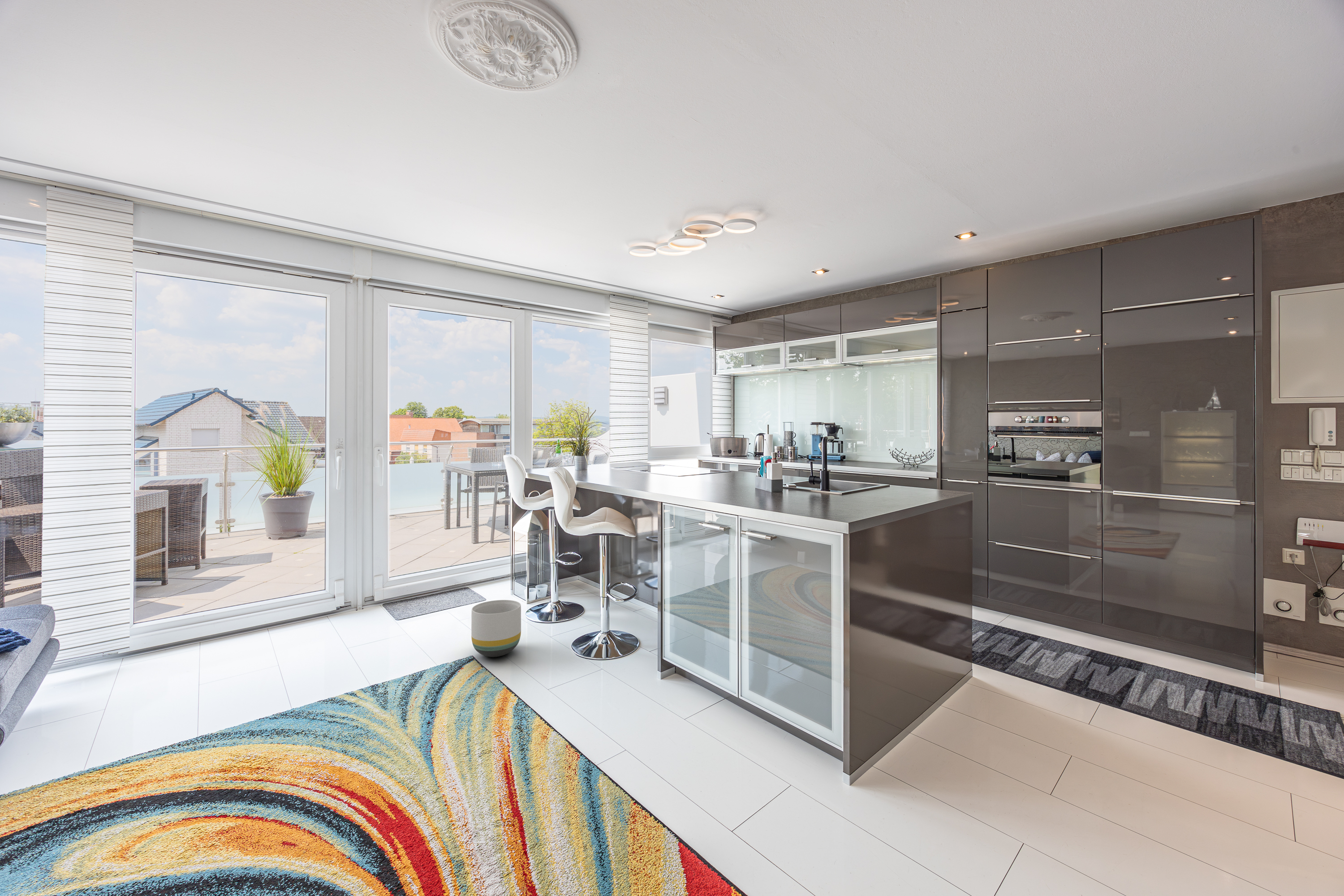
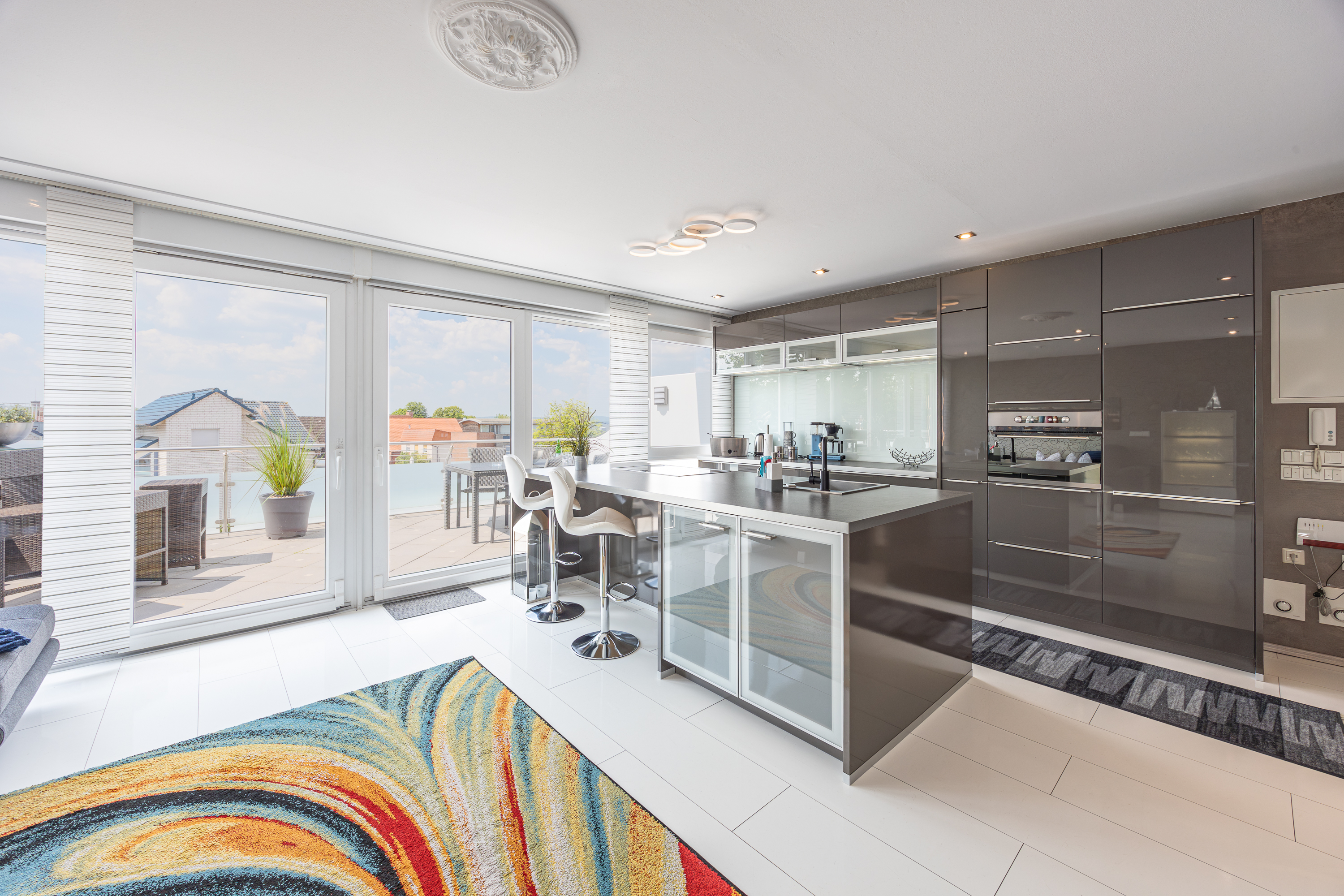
- planter [471,599,521,658]
